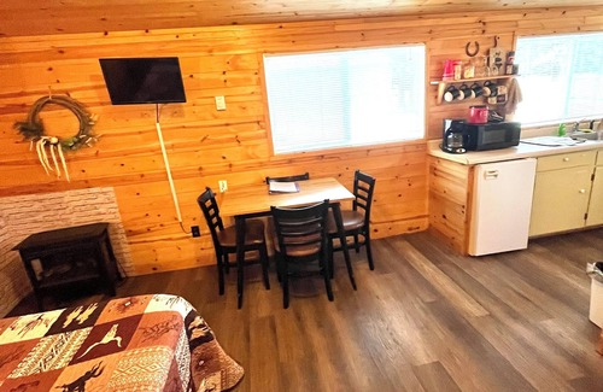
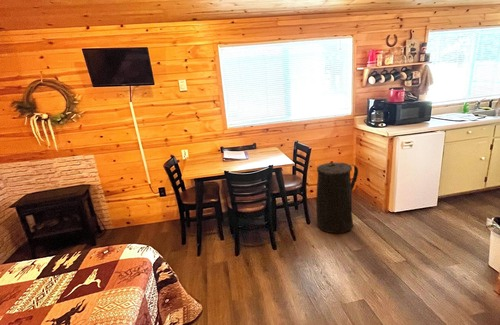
+ trash can [315,161,359,234]
